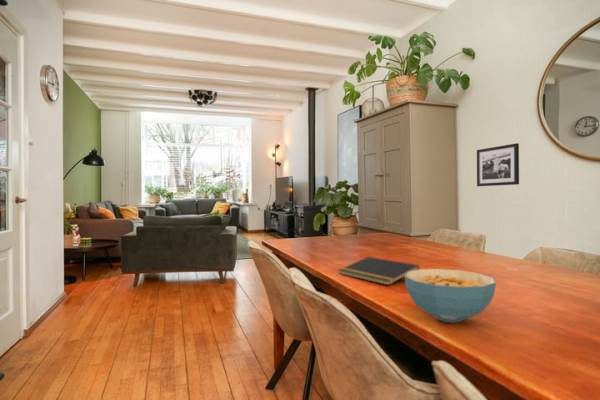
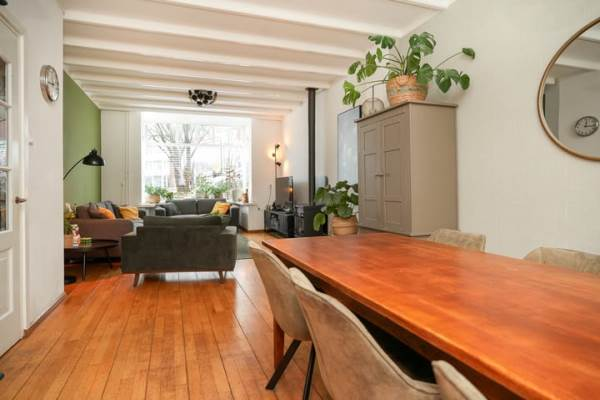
- cereal bowl [404,268,497,323]
- picture frame [476,143,520,187]
- notepad [338,256,420,286]
